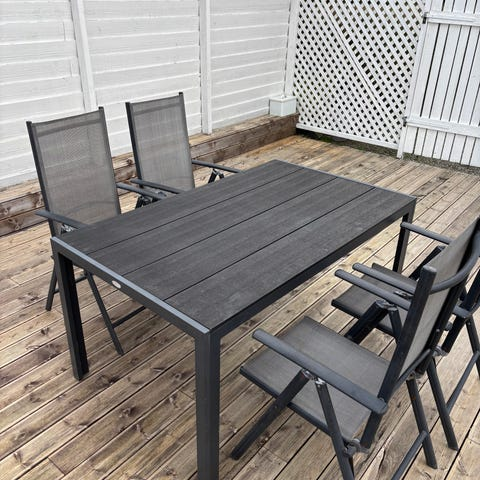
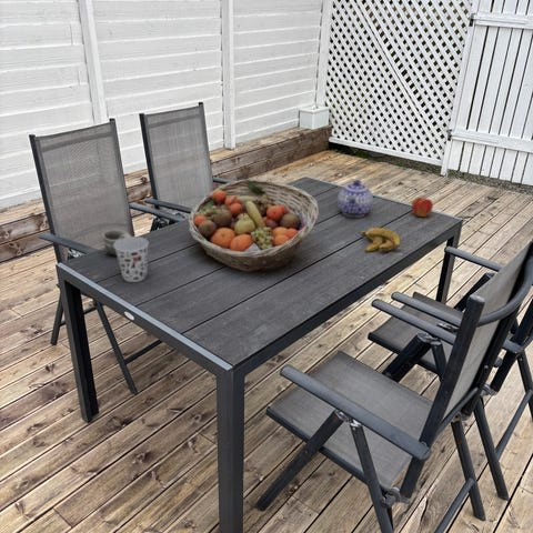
+ banana [358,227,401,253]
+ fruit basket [187,178,320,273]
+ apple [411,197,434,218]
+ cup [114,235,150,283]
+ teapot [336,179,374,219]
+ cup [101,229,132,257]
